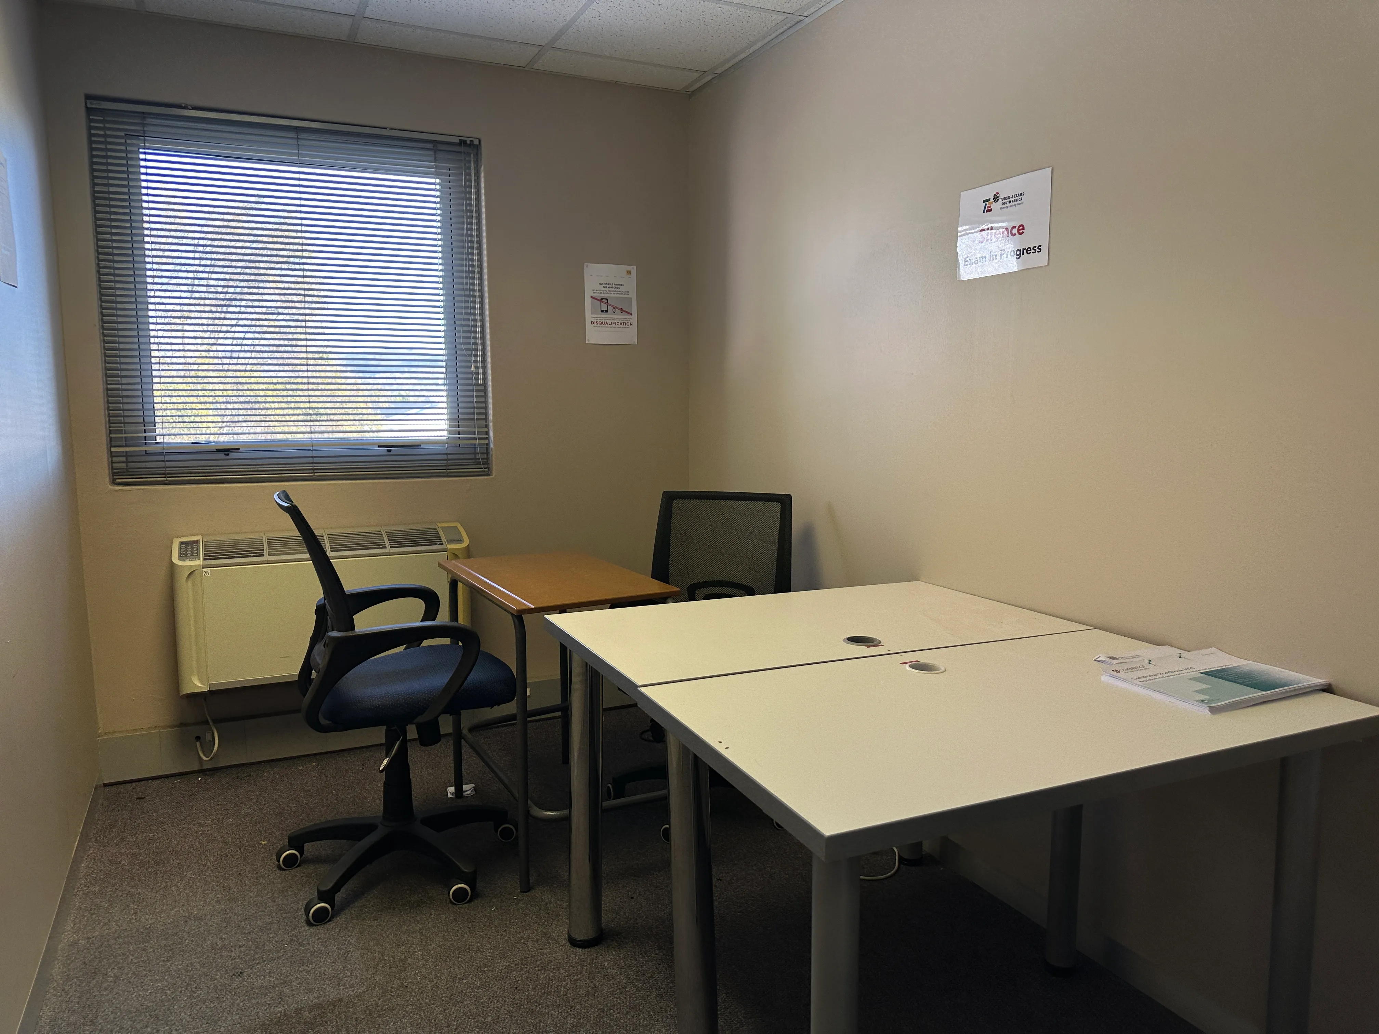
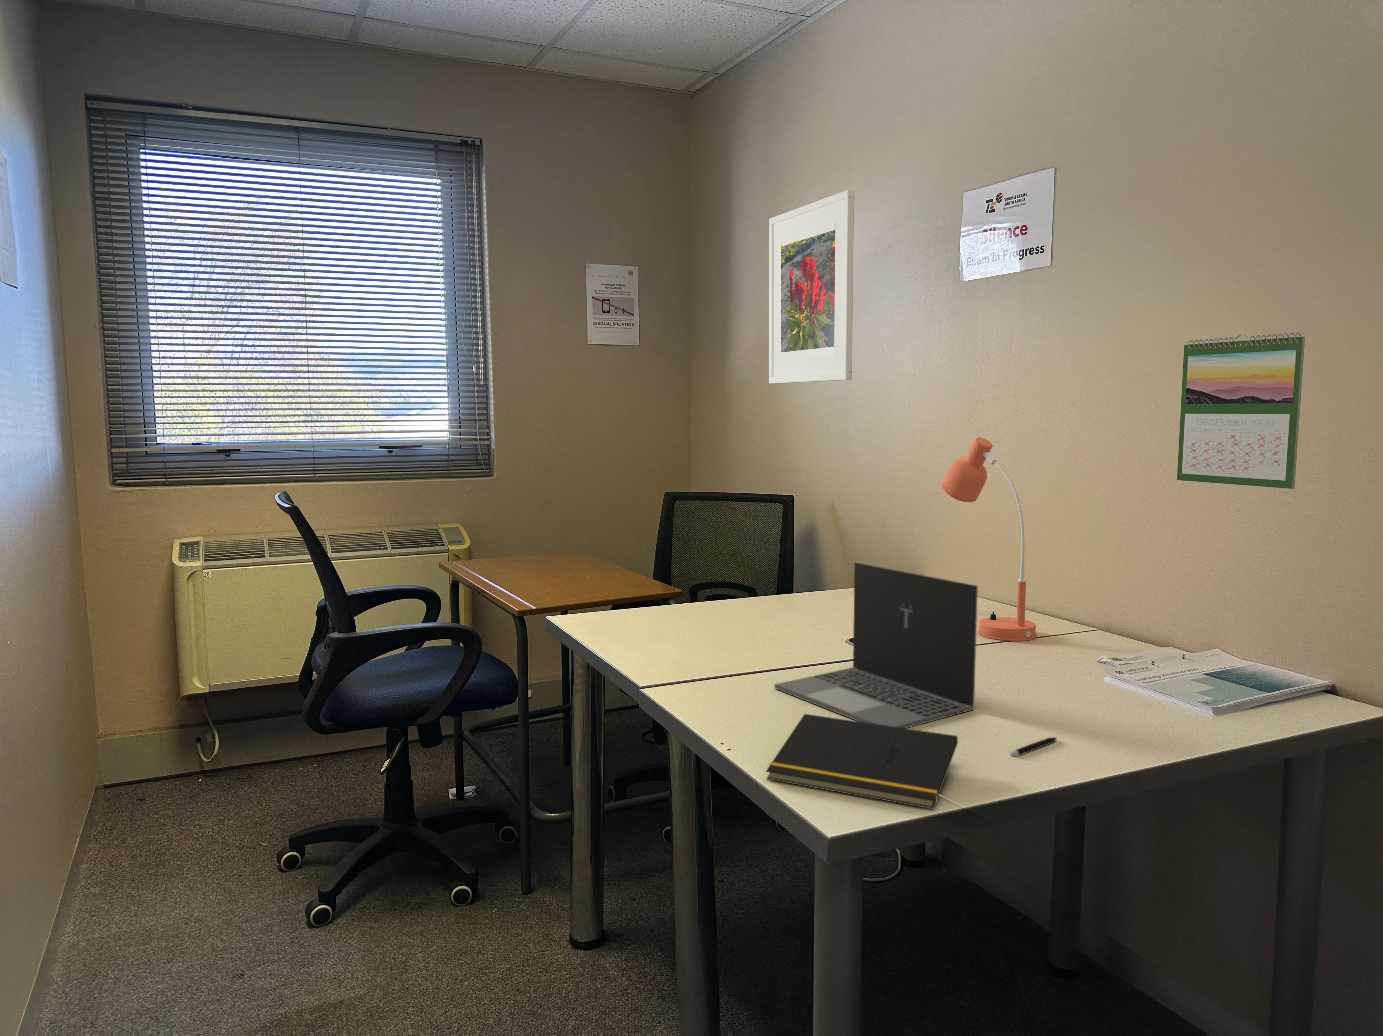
+ desk lamp [941,436,1037,642]
+ calendar [1176,332,1306,490]
+ laptop [774,563,978,728]
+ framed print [769,189,855,384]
+ notepad [766,714,958,810]
+ pen [1009,737,1057,757]
